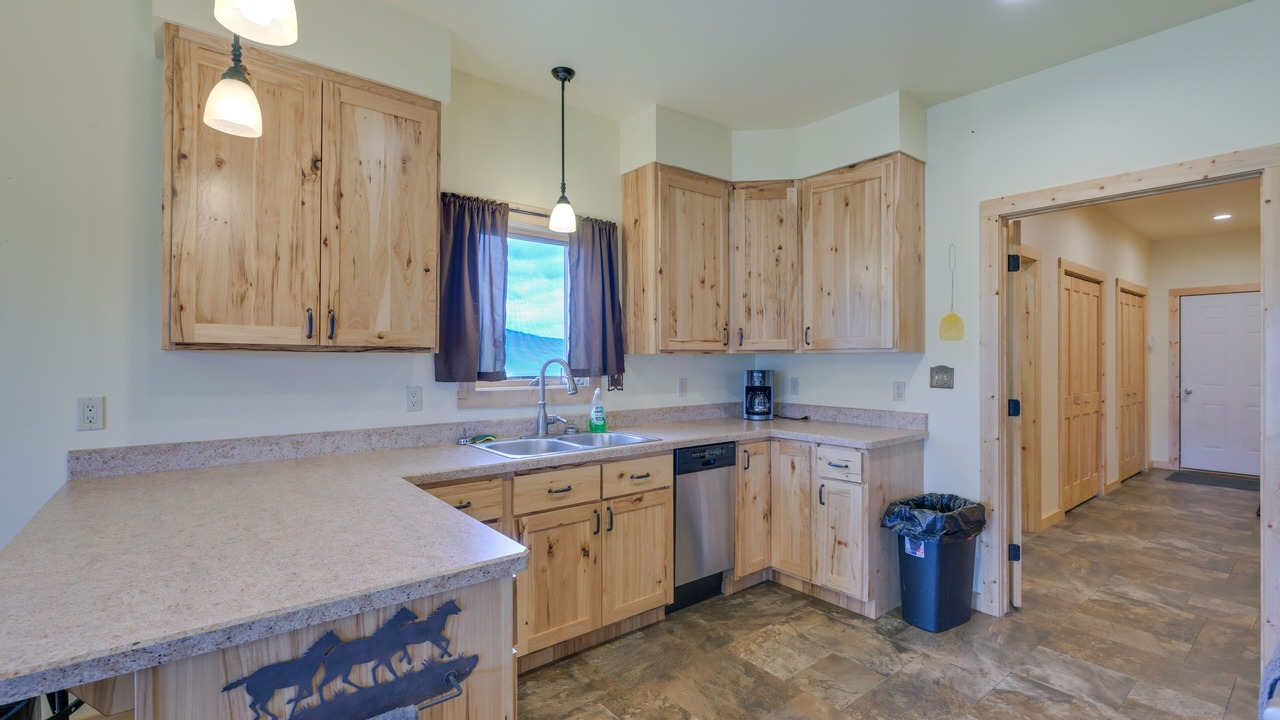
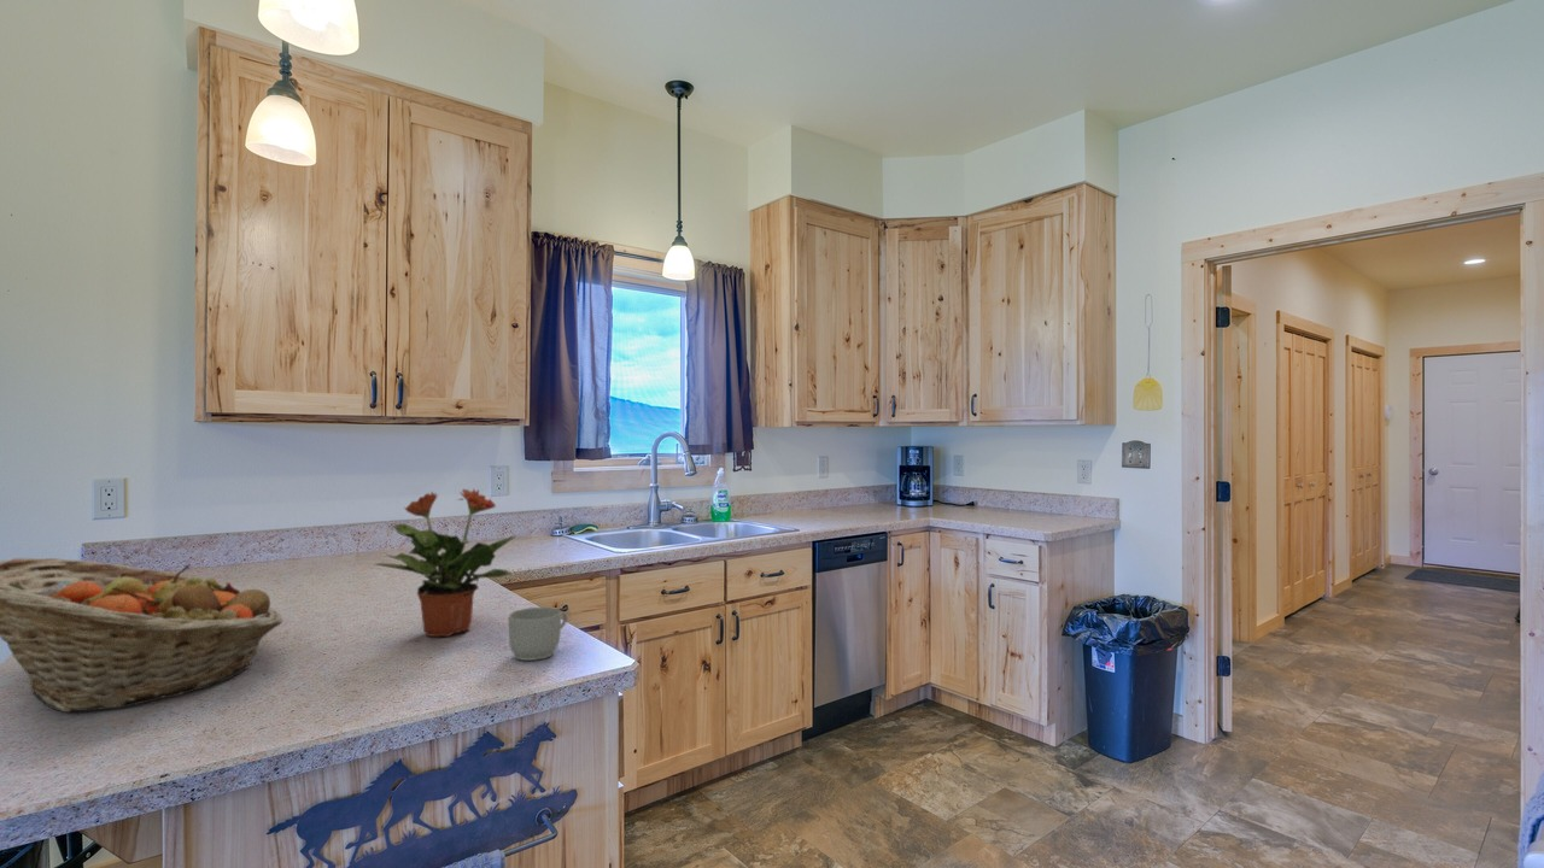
+ potted plant [373,488,517,638]
+ mug [508,606,568,662]
+ fruit basket [0,557,283,714]
